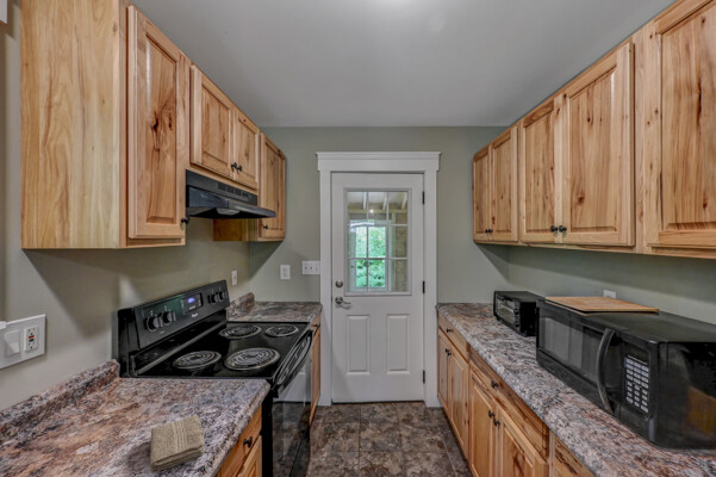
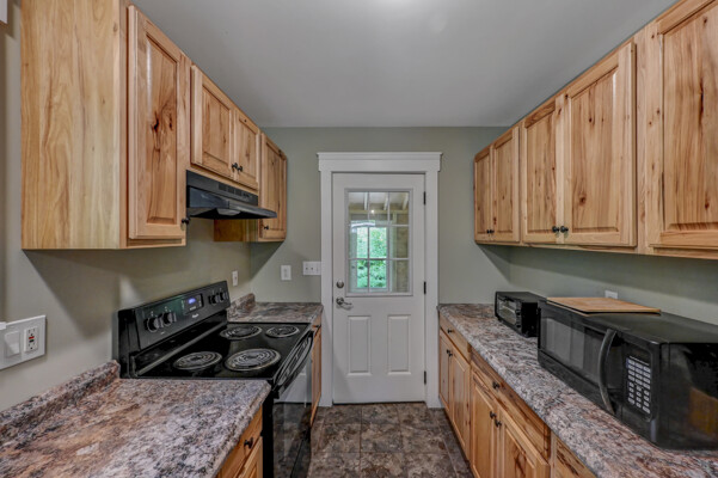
- washcloth [149,414,206,475]
